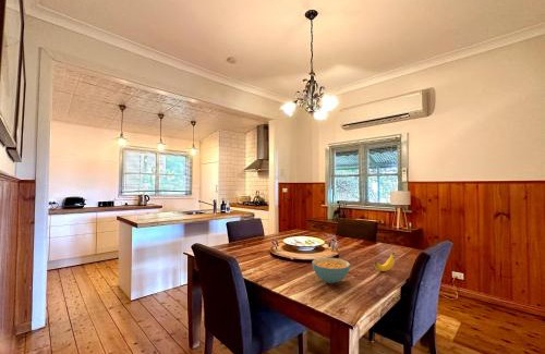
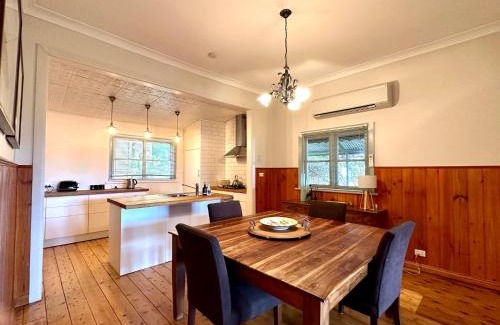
- cereal bowl [311,257,351,284]
- banana [373,252,396,272]
